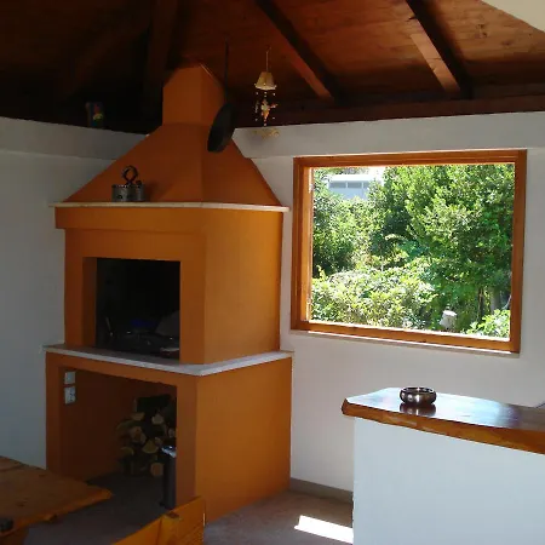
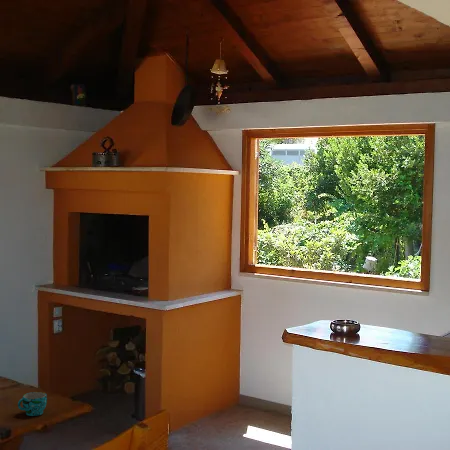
+ cup [17,391,48,417]
